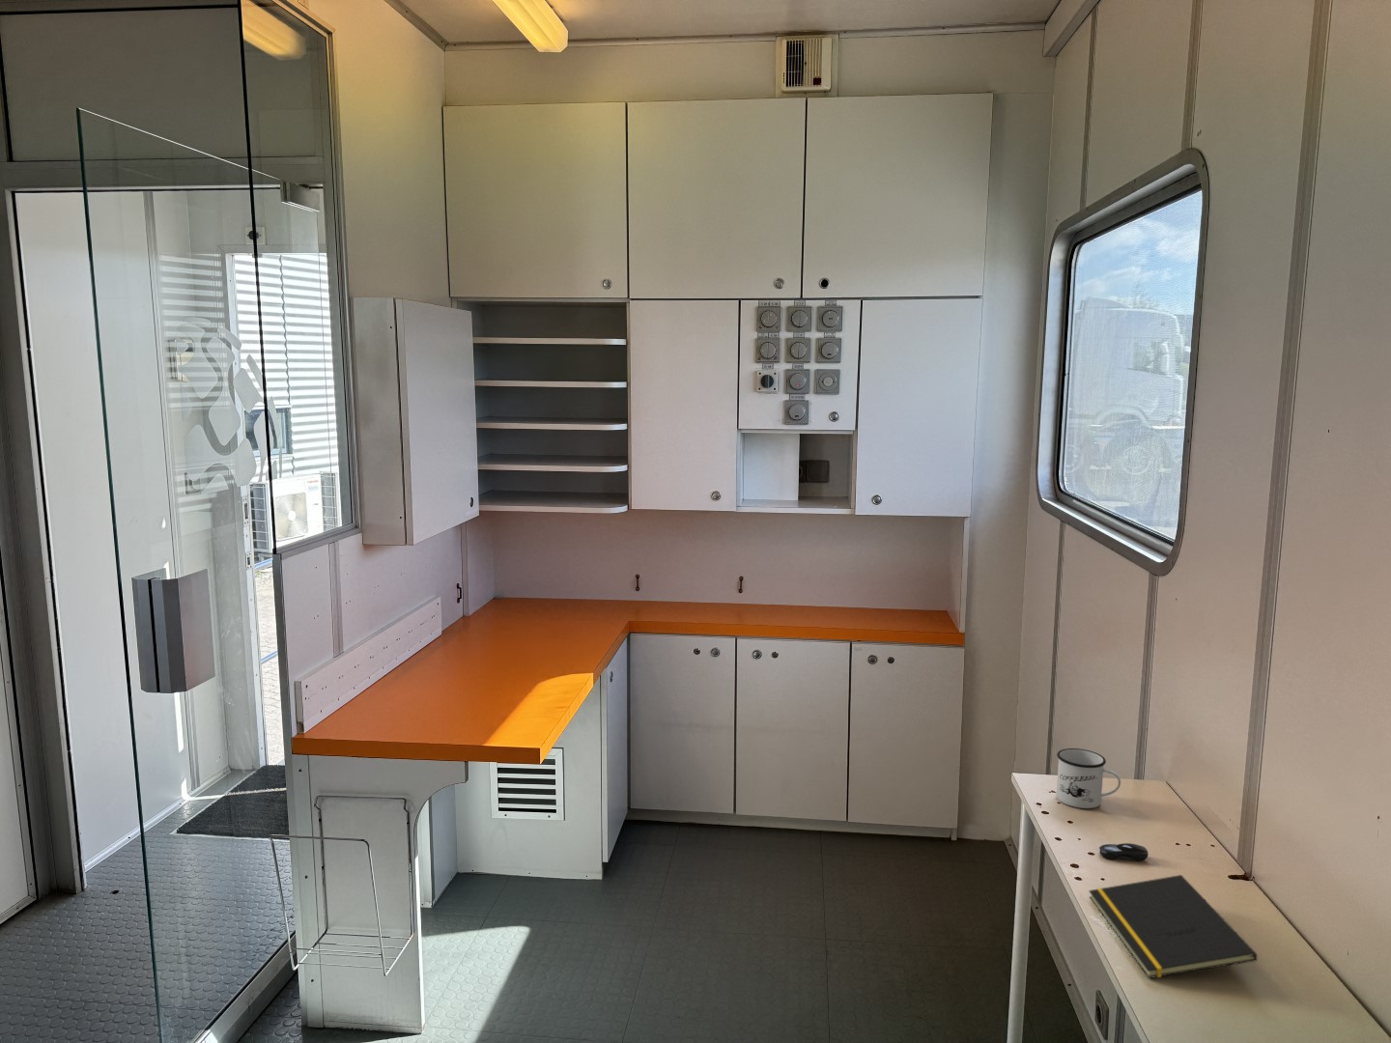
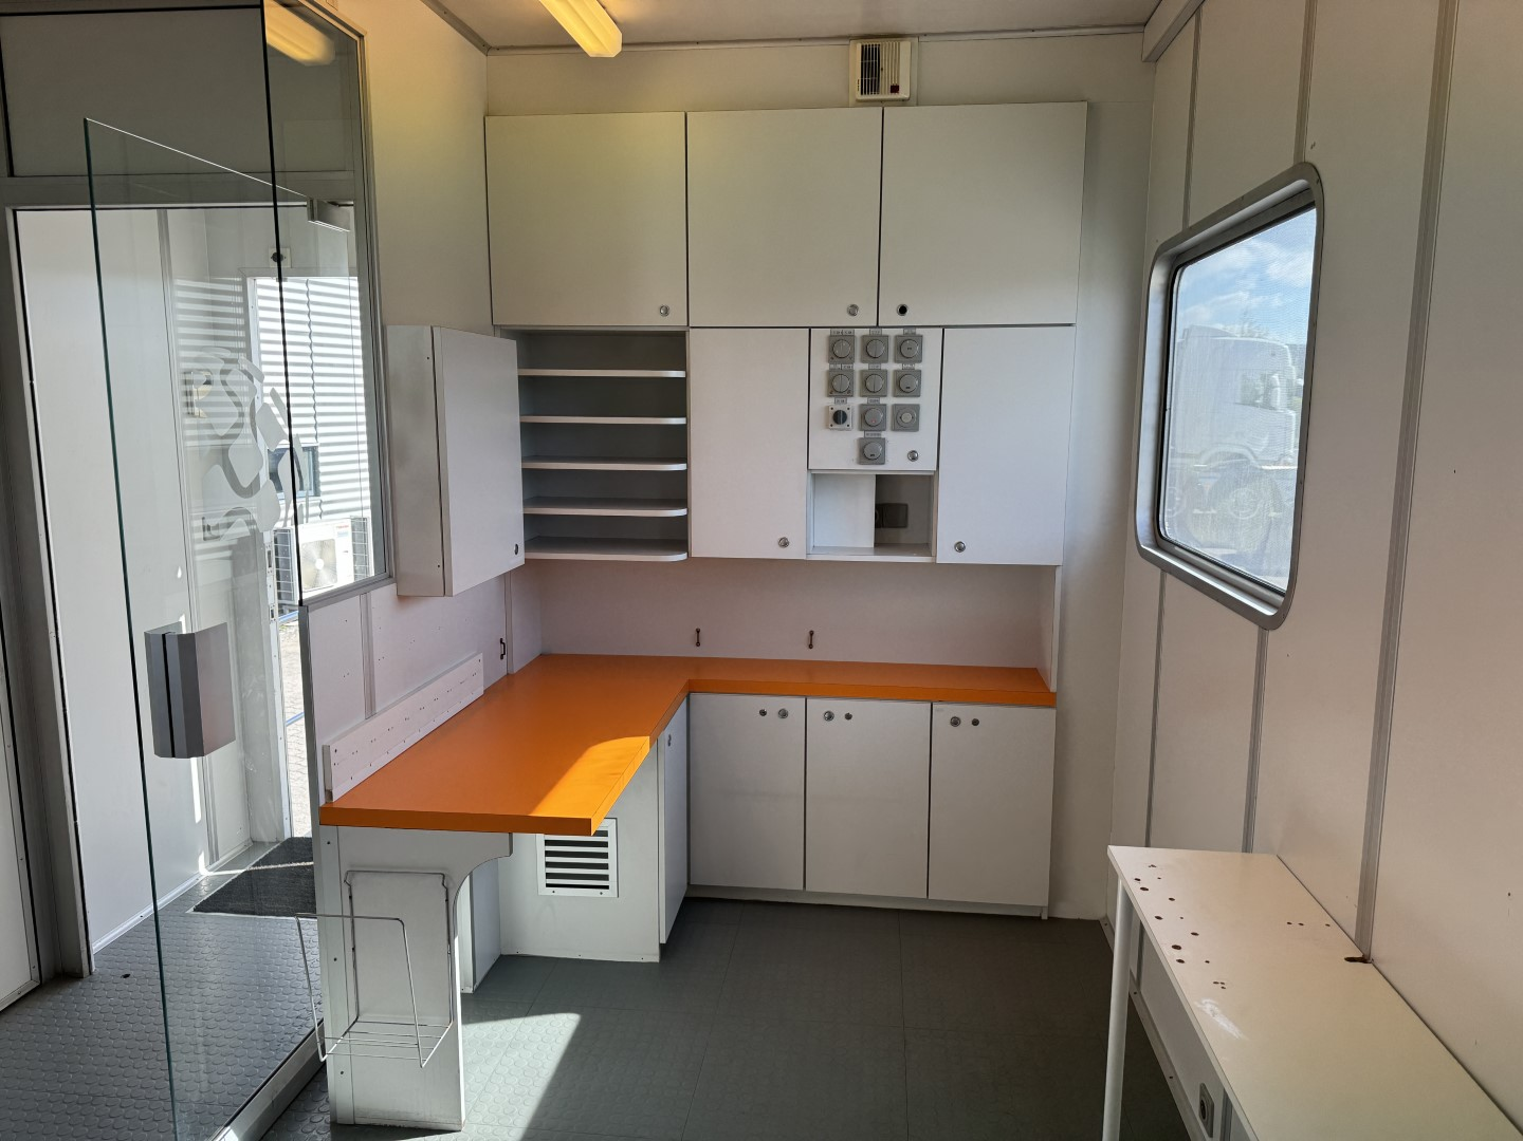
- computer mouse [1099,843,1150,861]
- notepad [1088,874,1257,979]
- mug [1056,747,1122,810]
